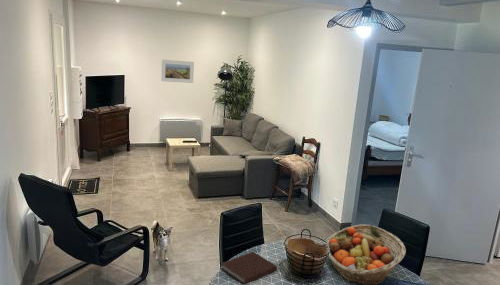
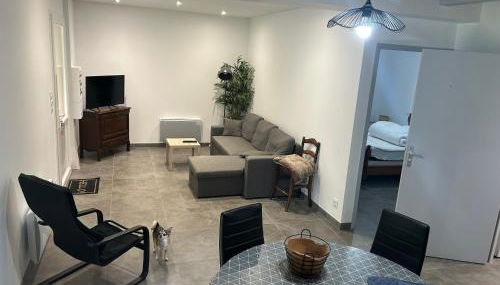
- notebook [219,251,278,285]
- fruit basket [325,223,407,285]
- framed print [160,59,195,84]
